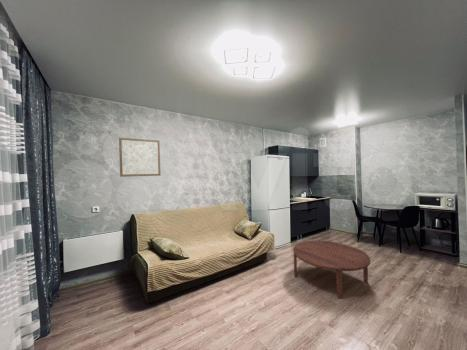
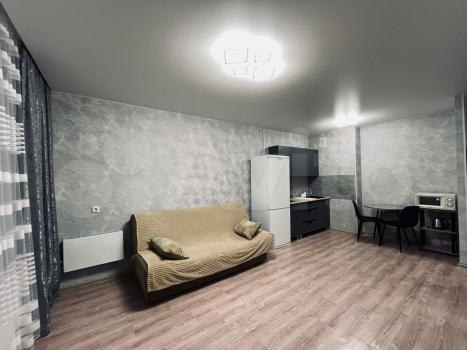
- wall art [118,137,162,178]
- coffee table [292,240,371,300]
